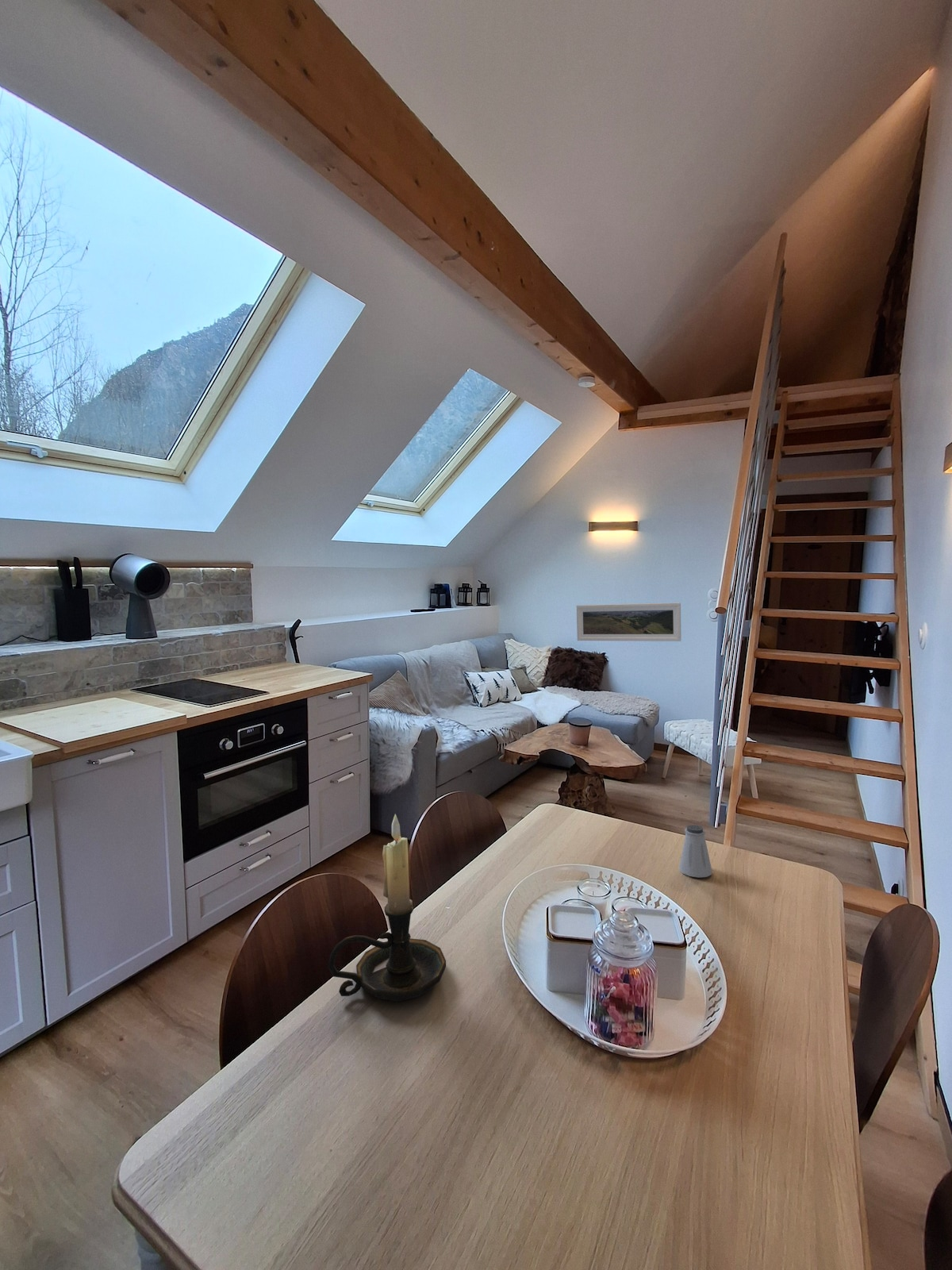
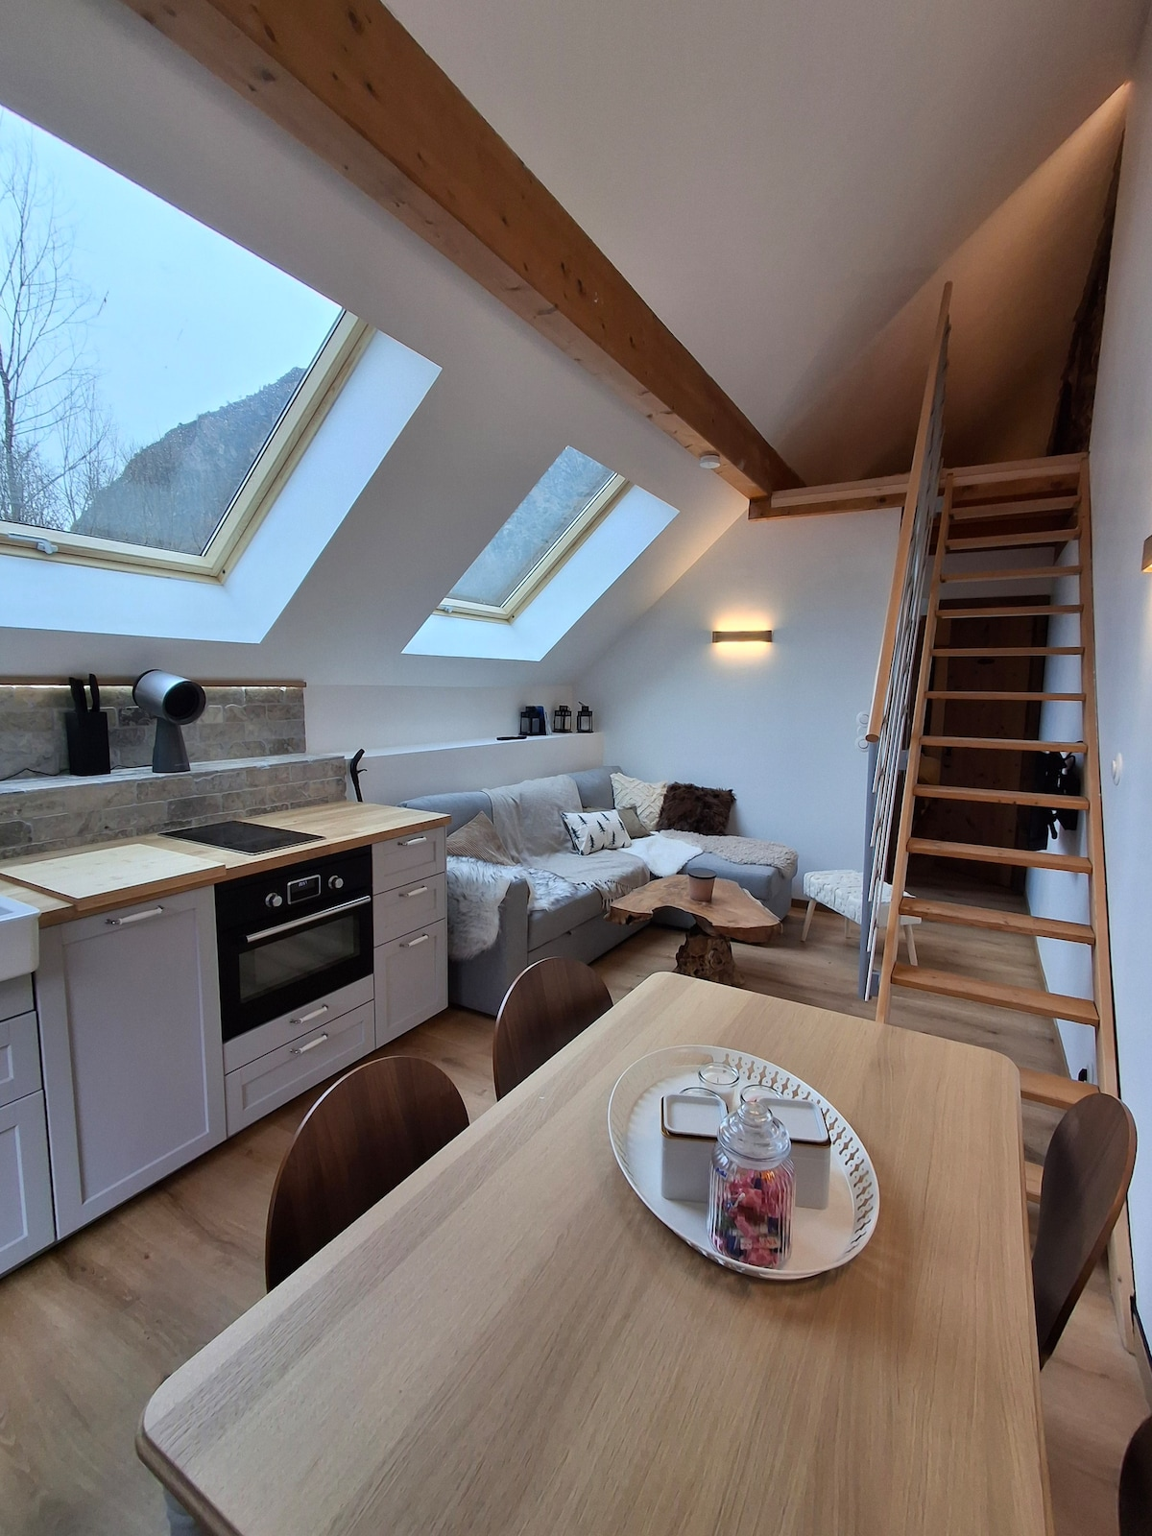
- saltshaker [678,824,712,879]
- candle holder [327,814,447,1003]
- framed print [576,602,682,642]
